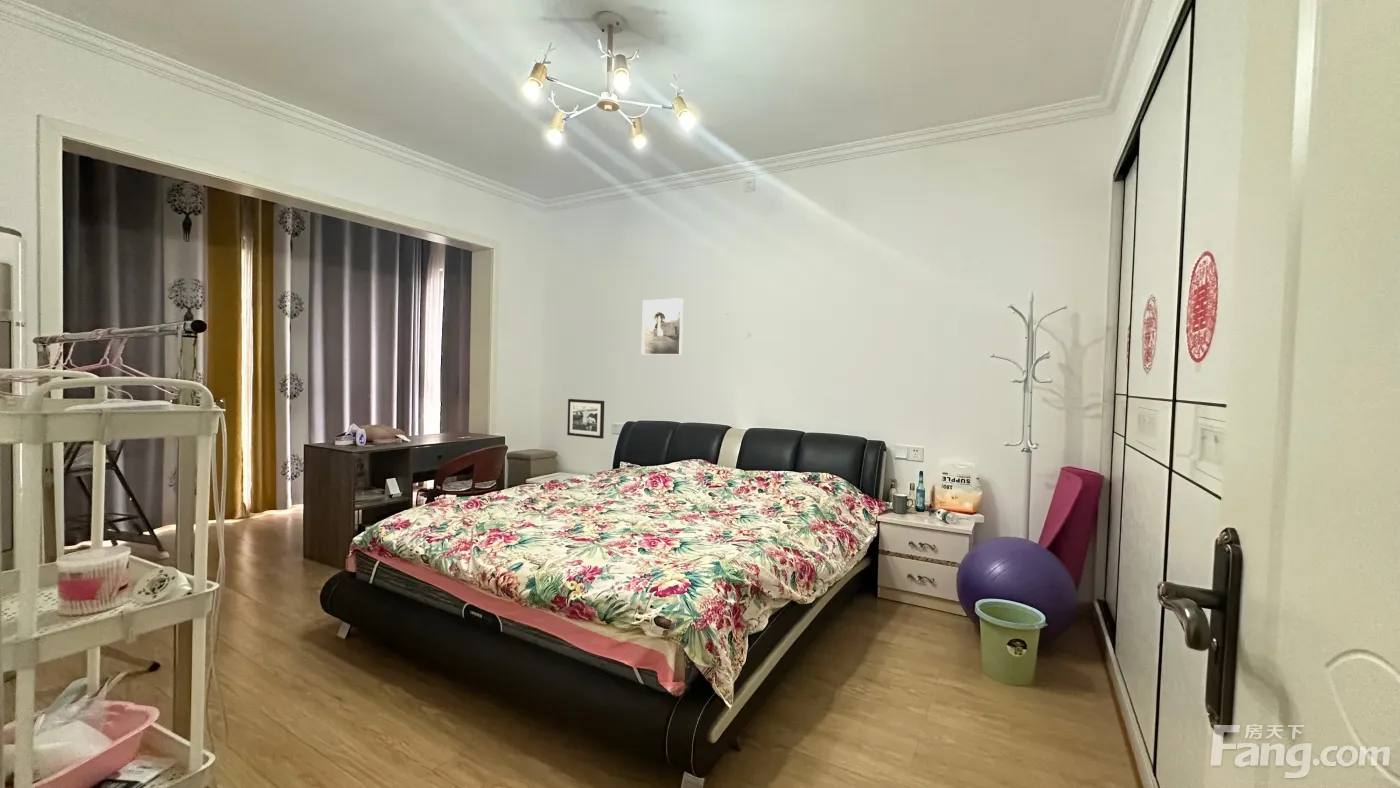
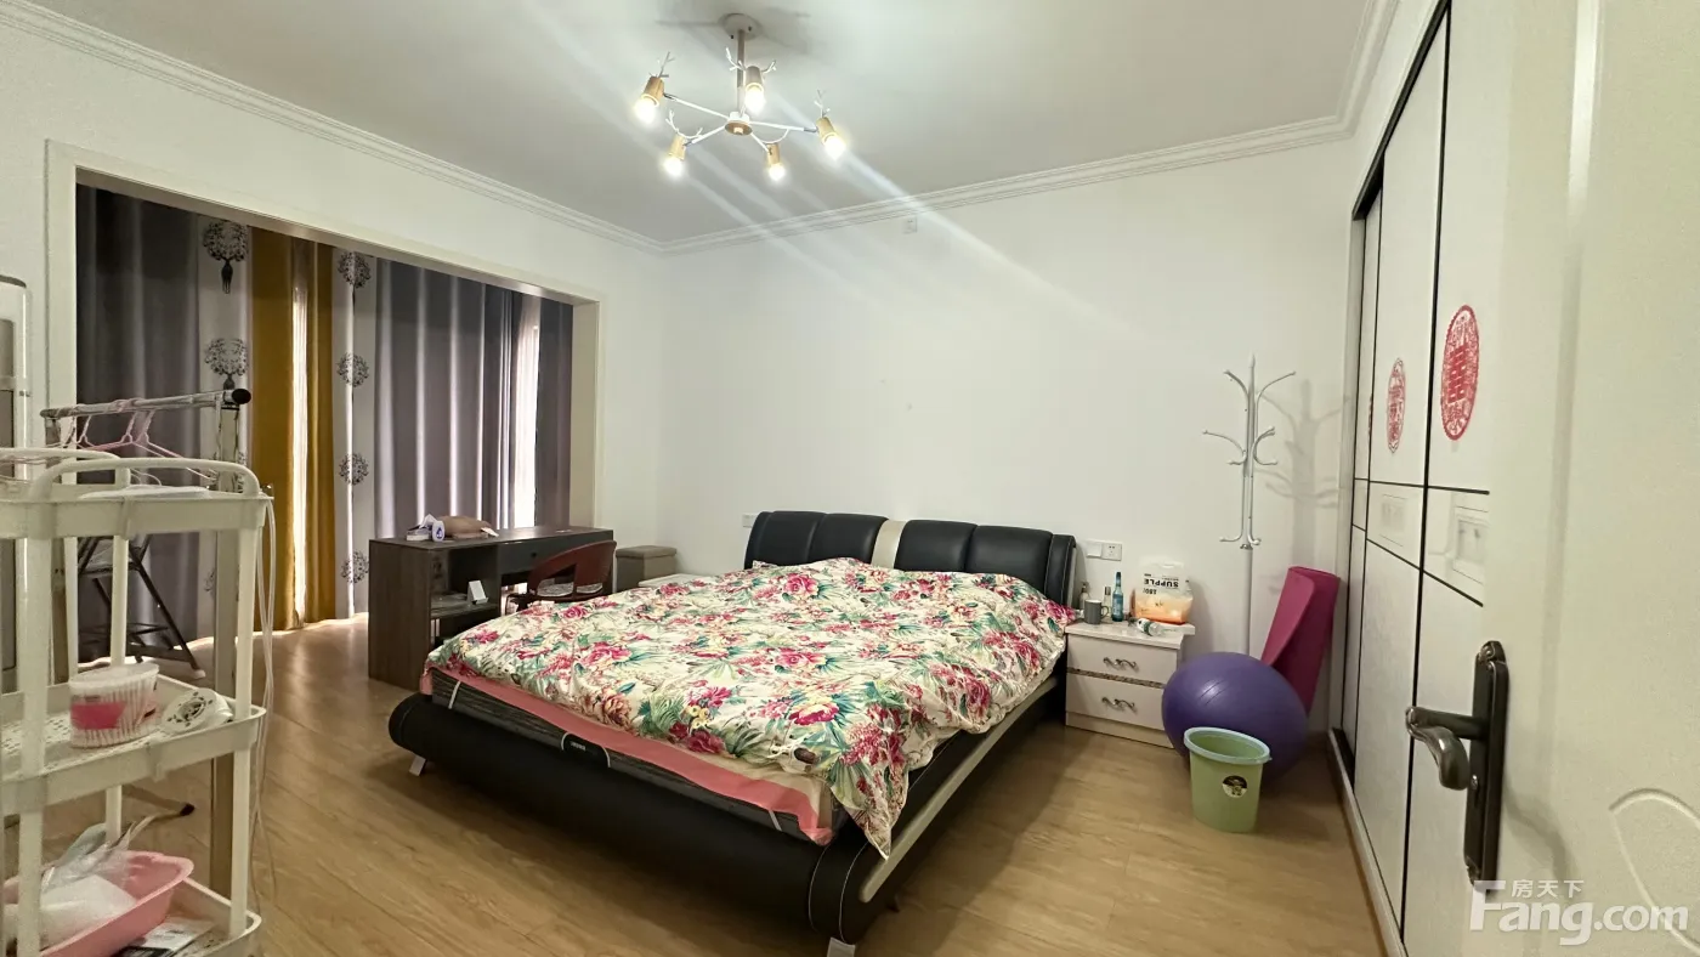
- picture frame [566,398,605,440]
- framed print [640,297,684,356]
